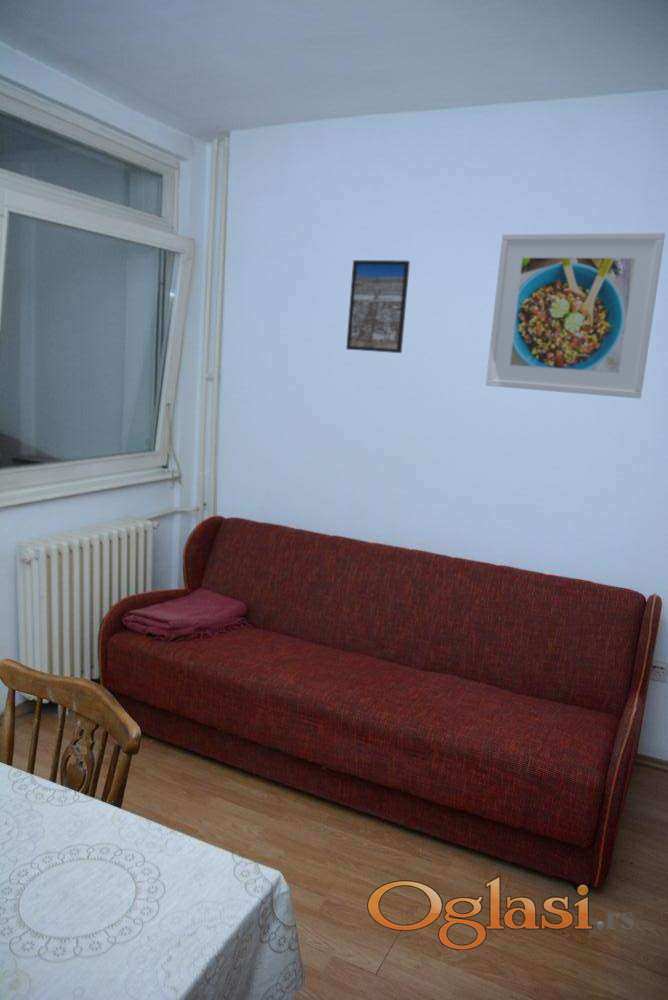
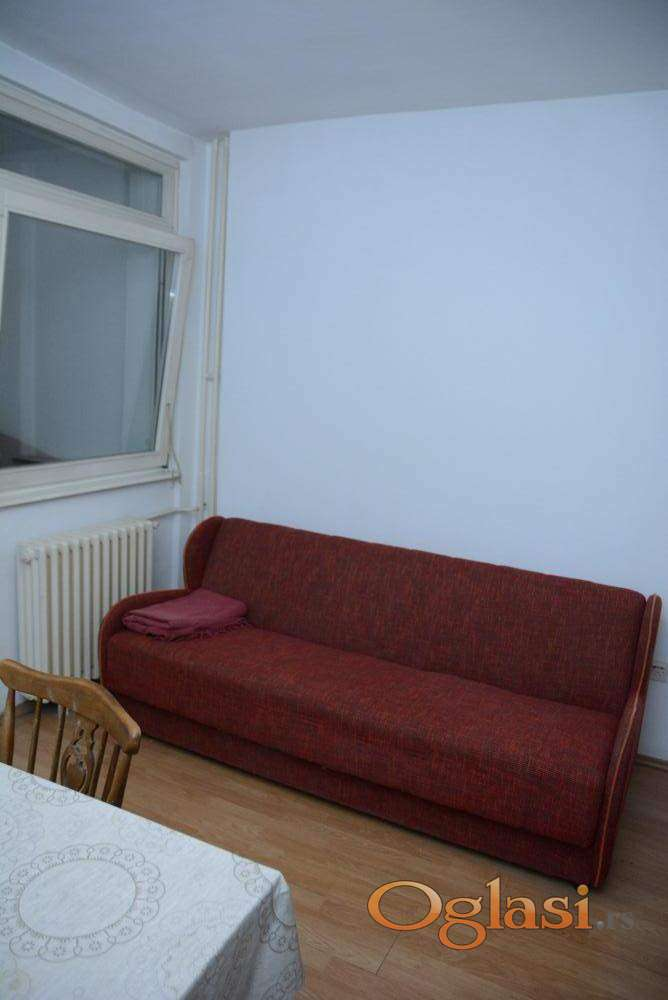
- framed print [345,259,411,354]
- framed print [485,231,666,399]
